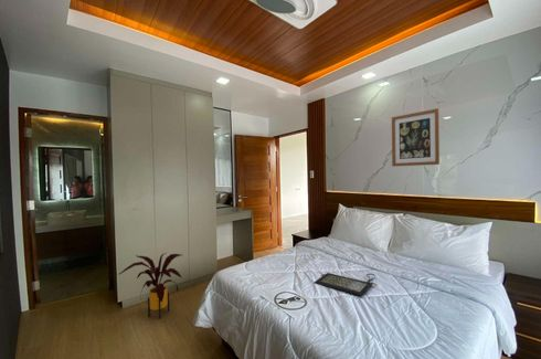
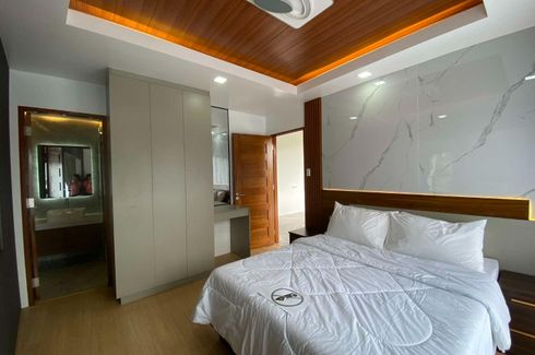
- clutch bag [314,272,379,297]
- house plant [117,252,182,319]
- wall art [391,107,441,168]
